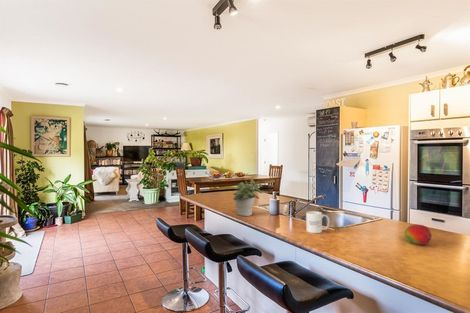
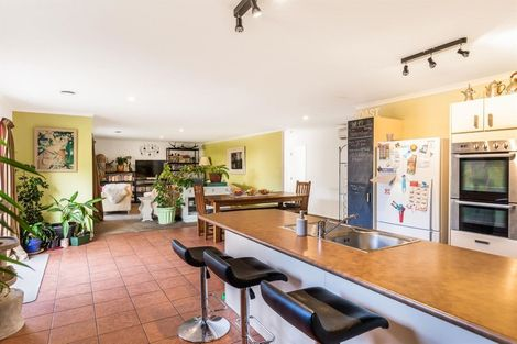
- potted plant [232,178,264,217]
- mug [305,210,330,234]
- fruit [403,224,433,246]
